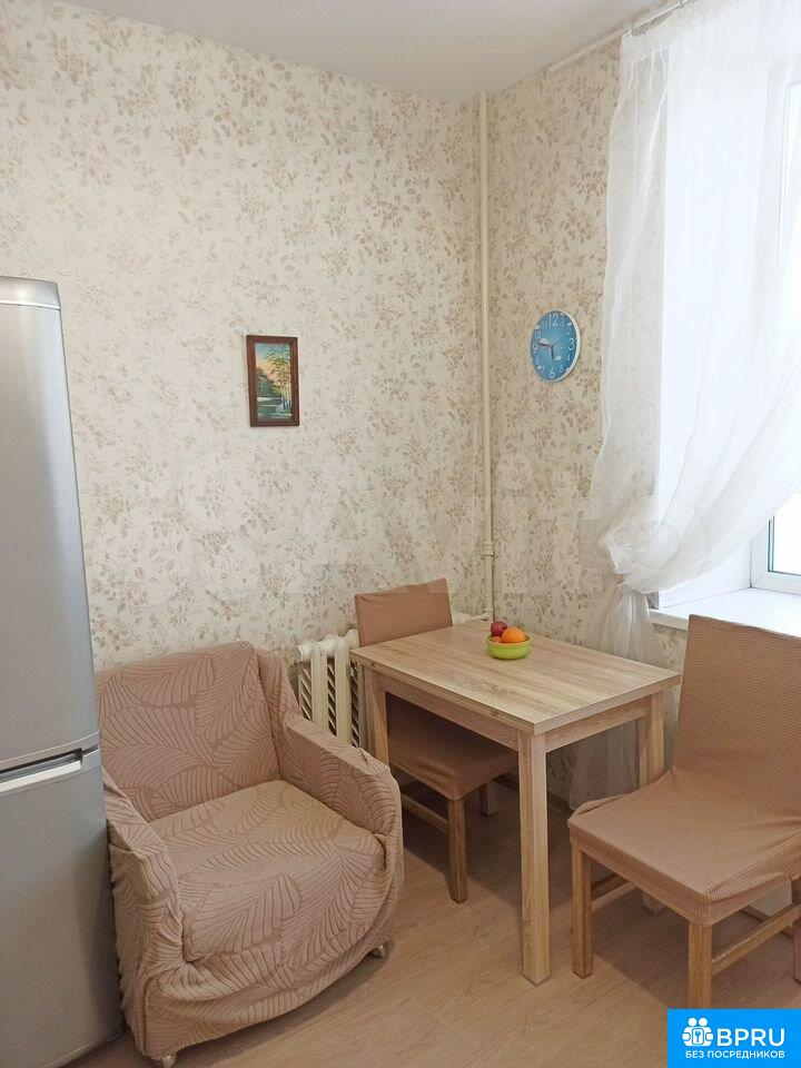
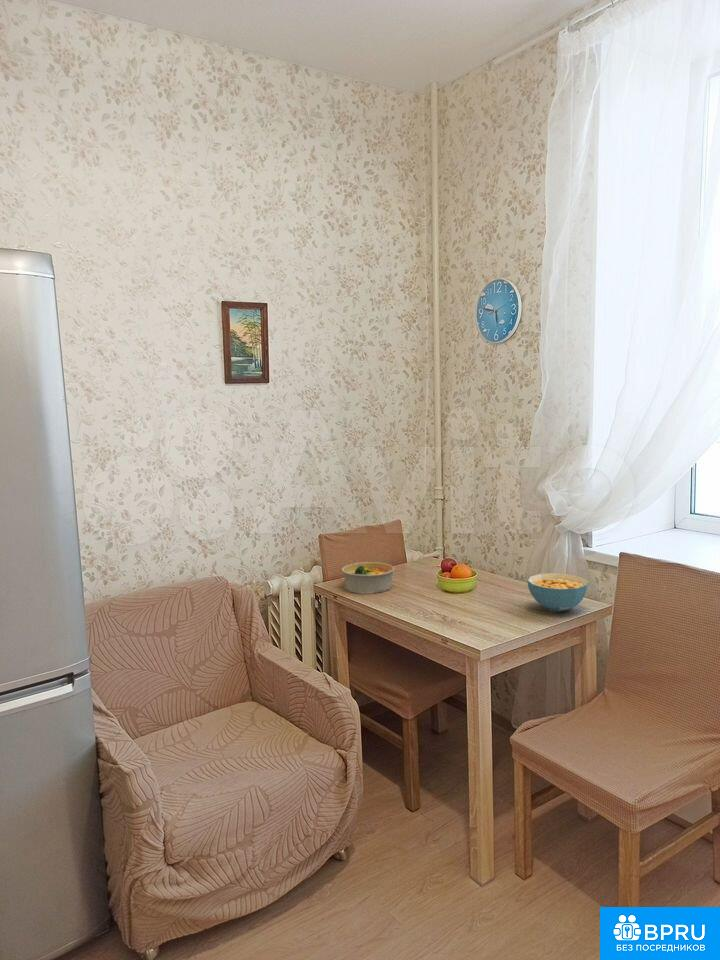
+ bowl [341,561,395,595]
+ cereal bowl [527,572,590,613]
